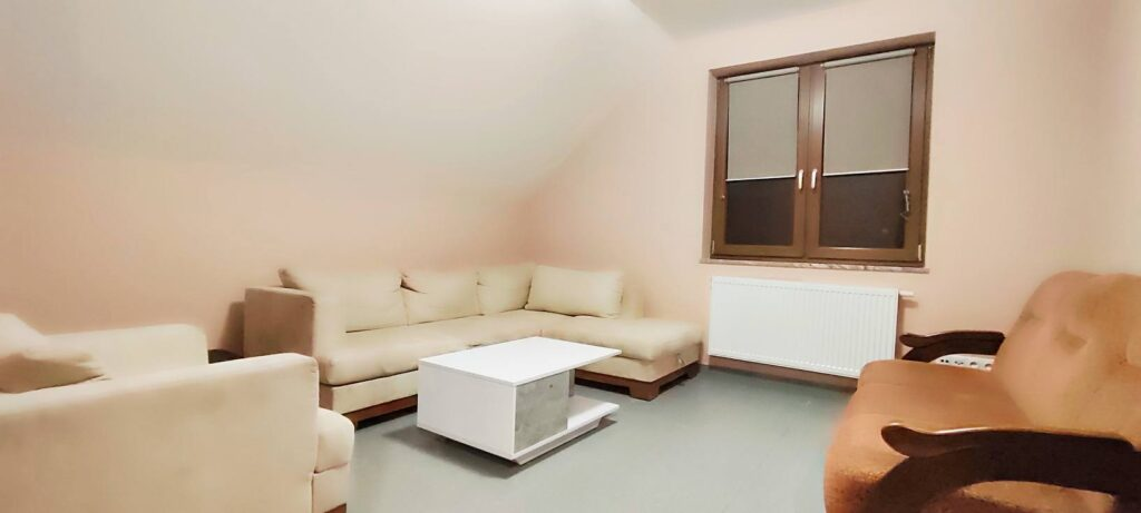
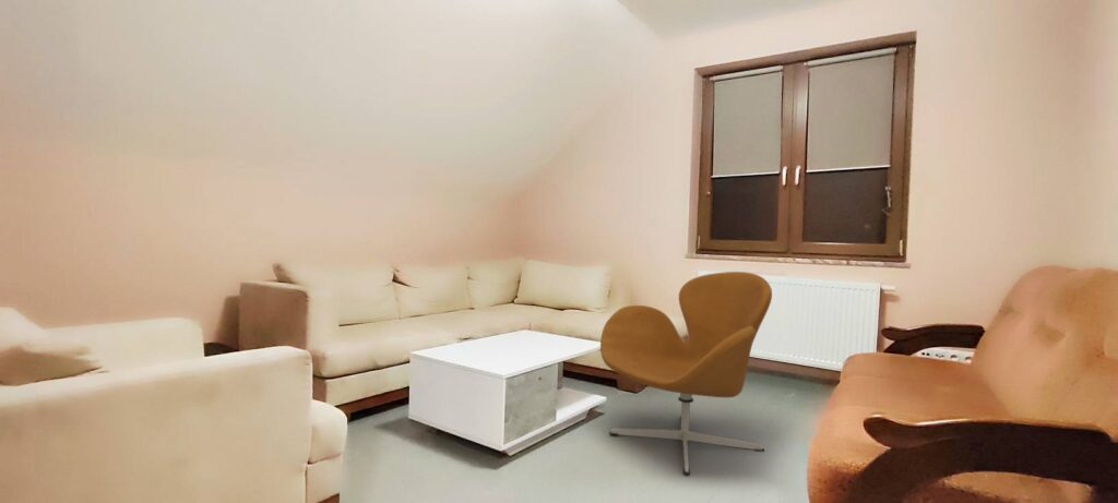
+ armchair [599,271,773,476]
